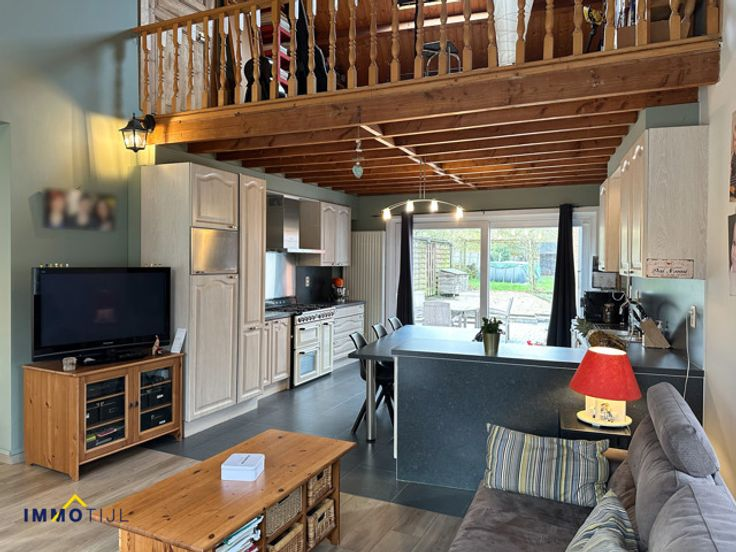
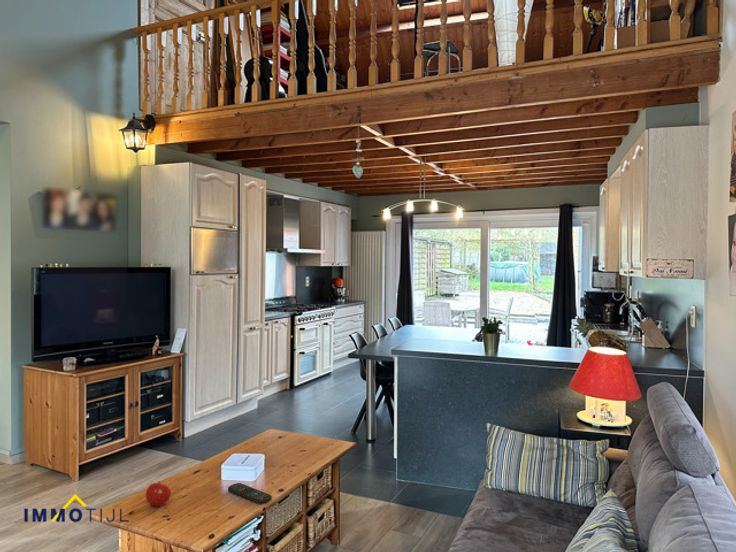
+ remote control [227,482,273,505]
+ fruit [145,480,172,507]
